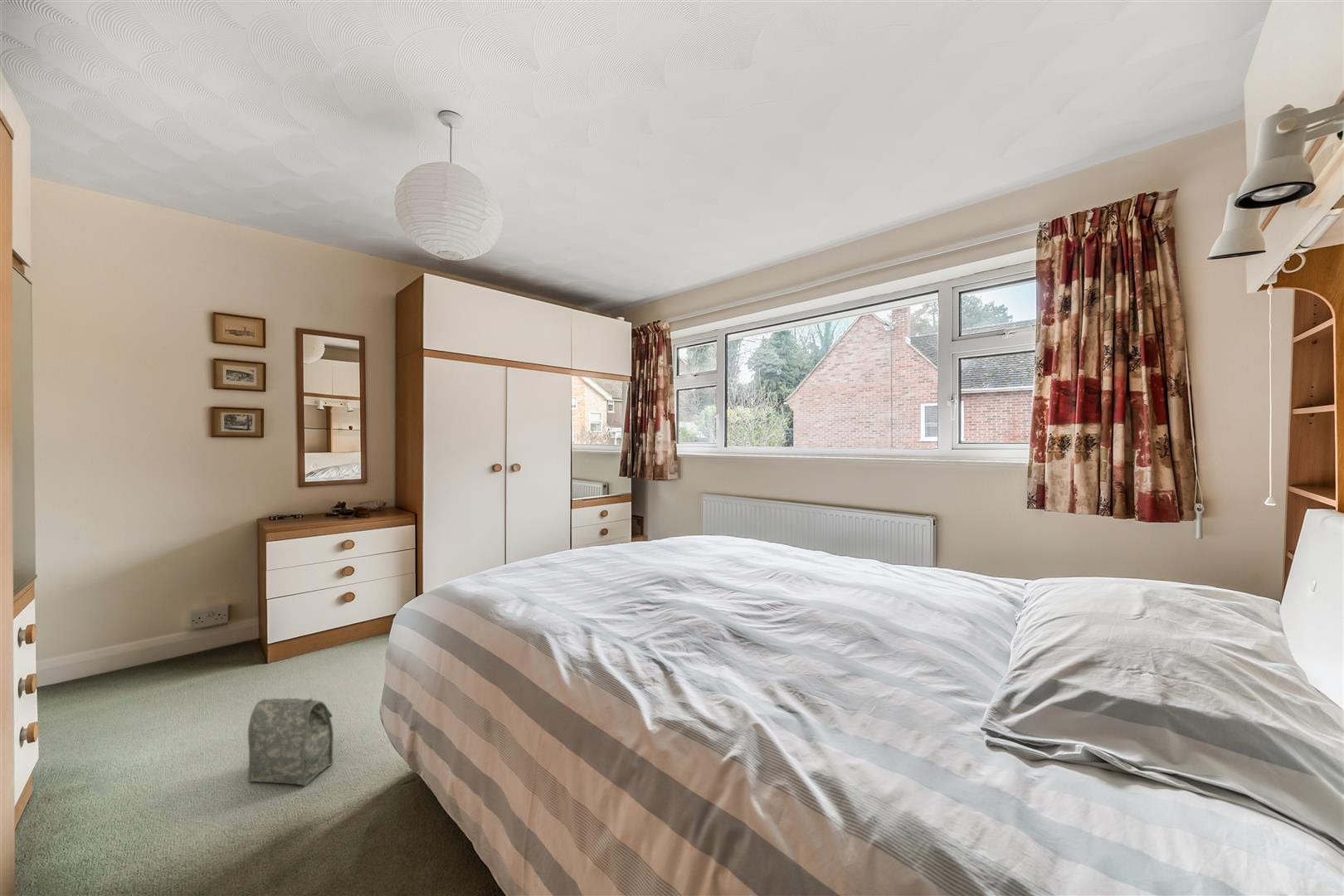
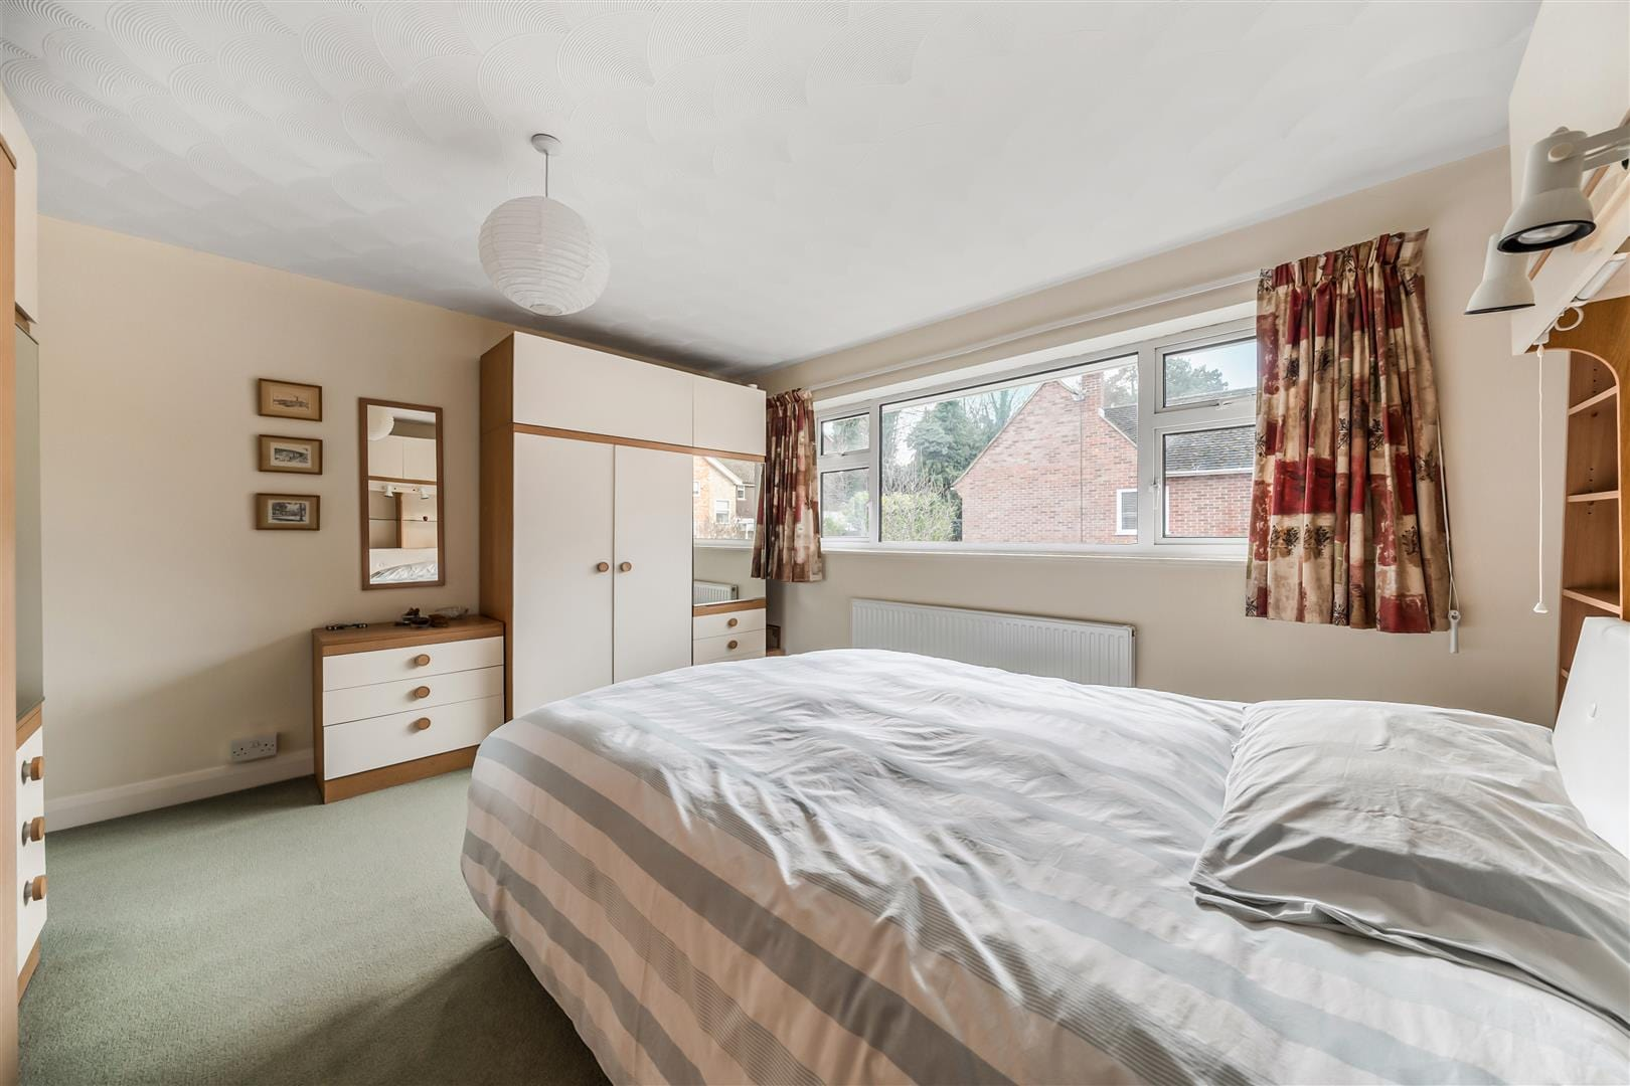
- bag [247,697,334,786]
